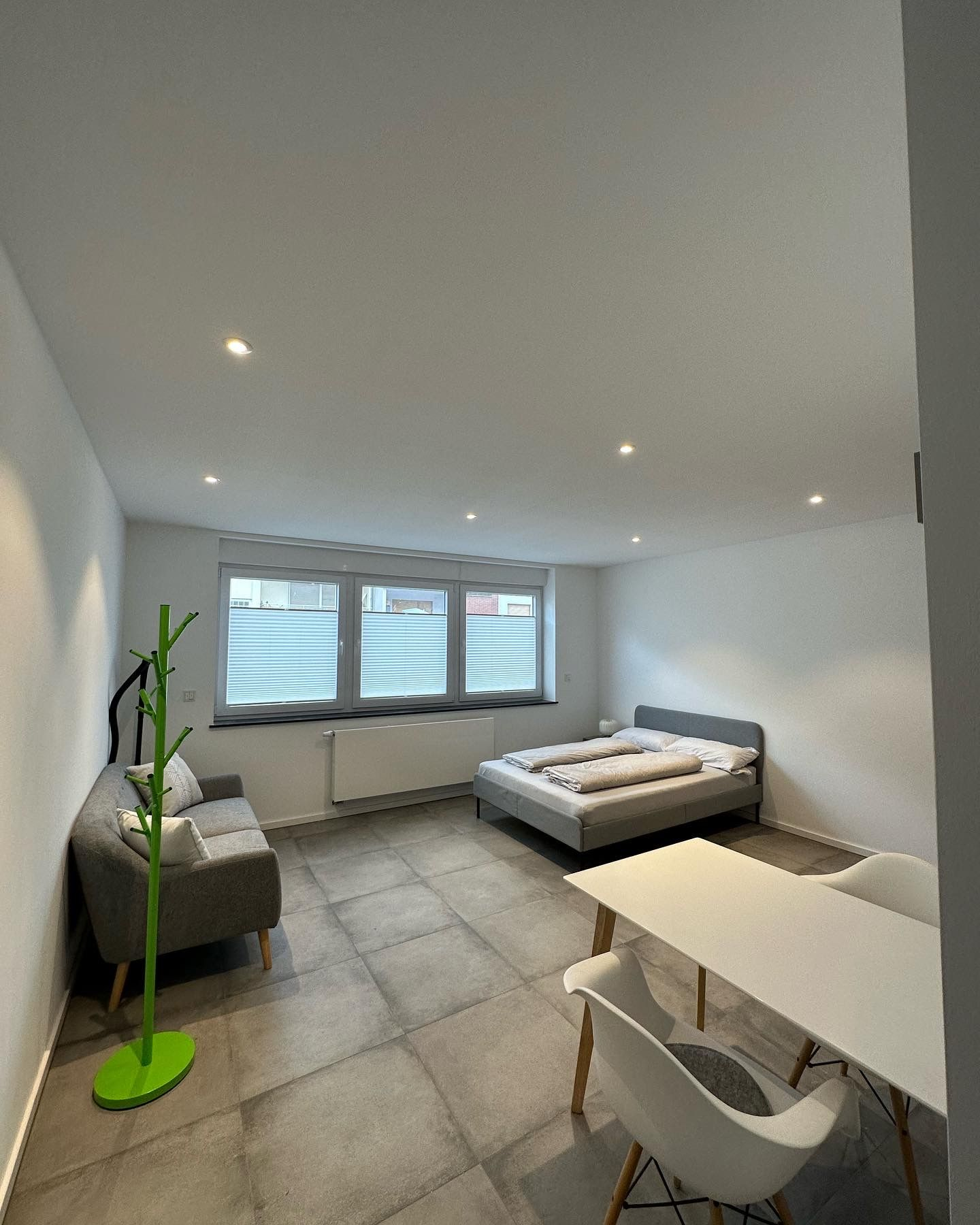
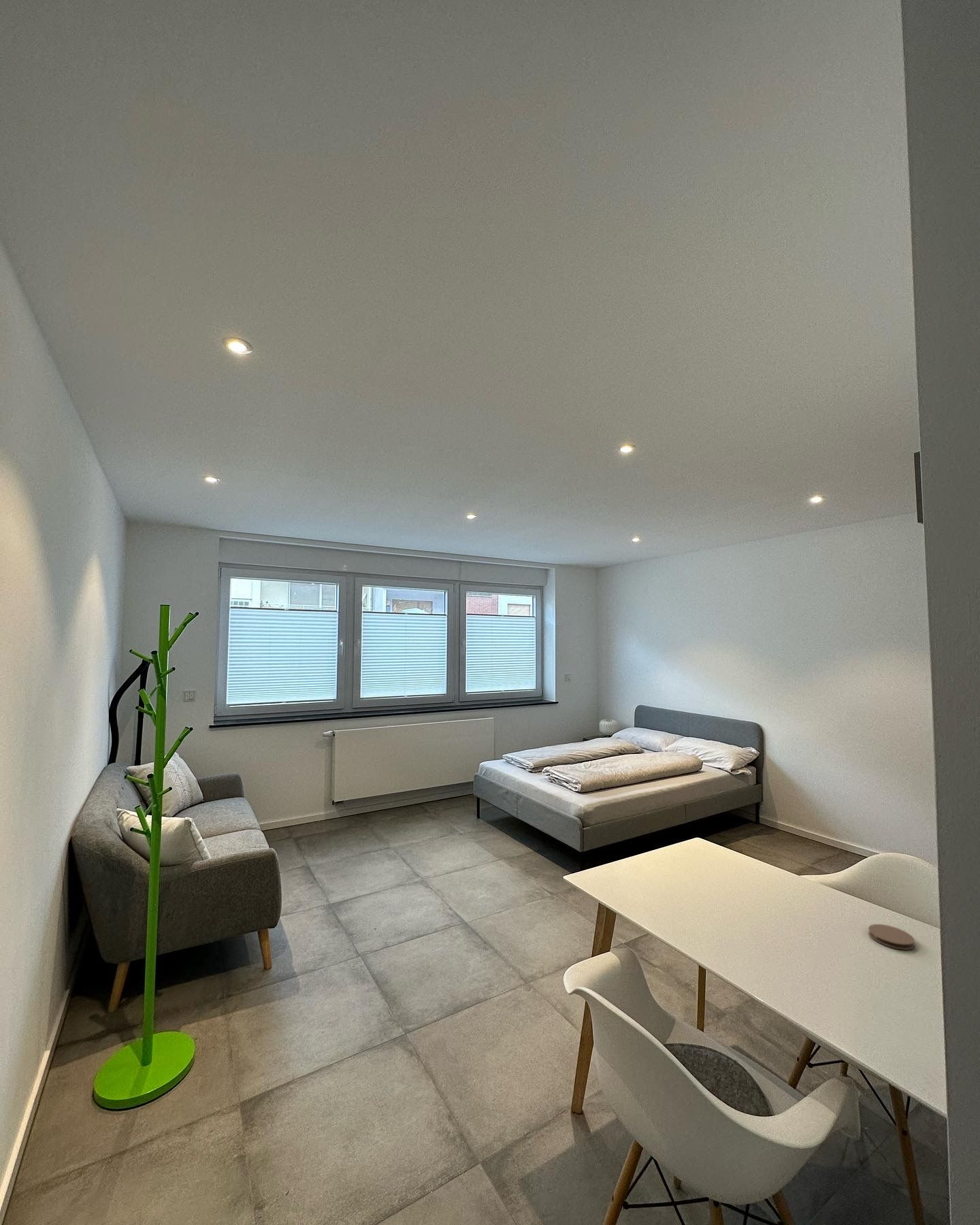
+ coaster [868,924,915,951]
